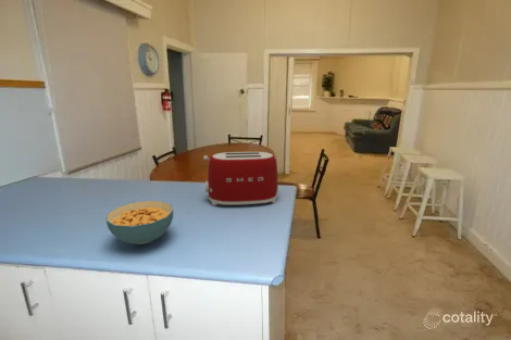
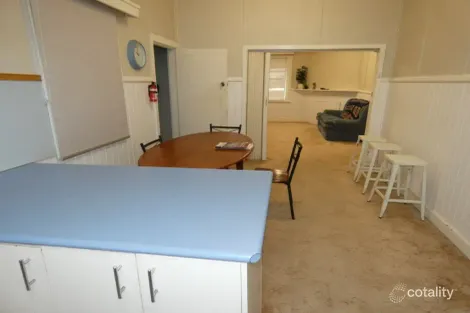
- cereal bowl [104,200,174,245]
- toaster [202,151,279,206]
